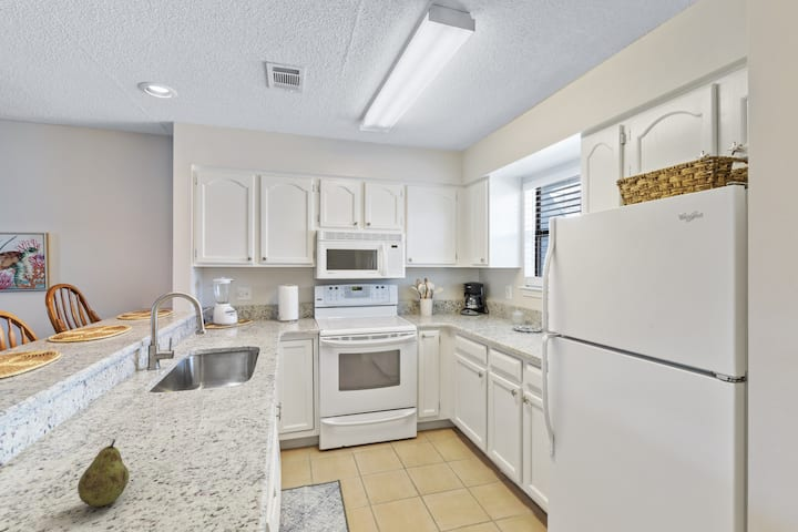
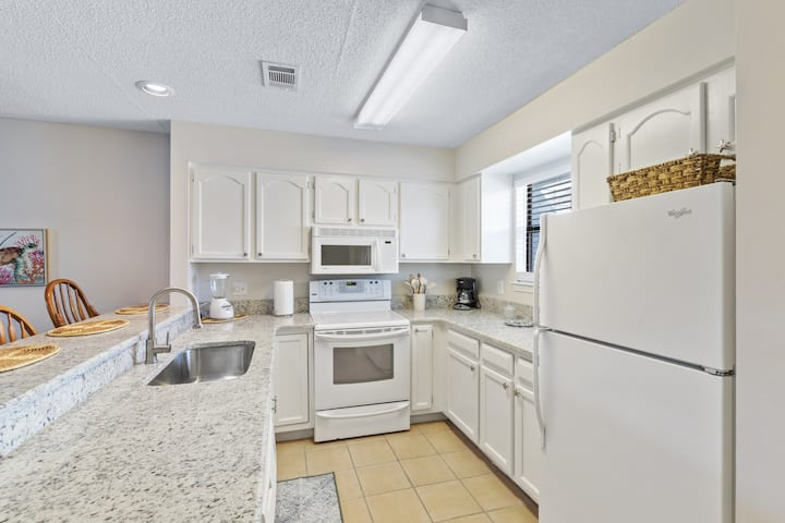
- fruit [76,439,131,508]
